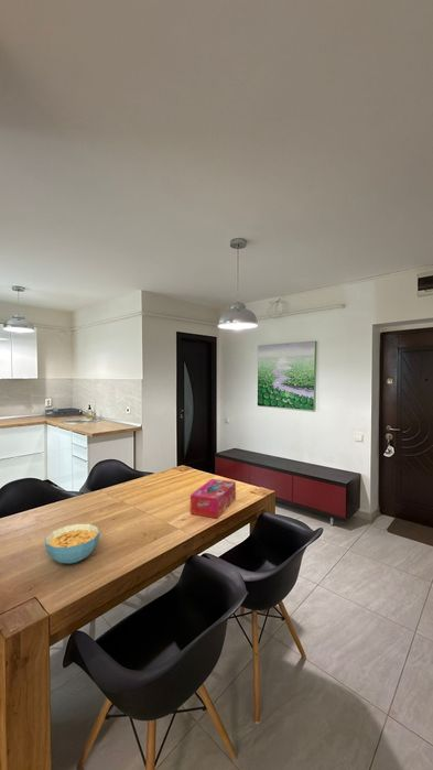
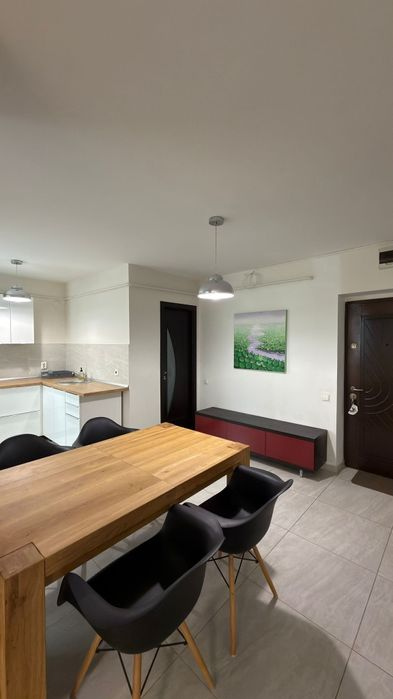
- tissue box [190,478,237,520]
- cereal bowl [44,523,101,565]
